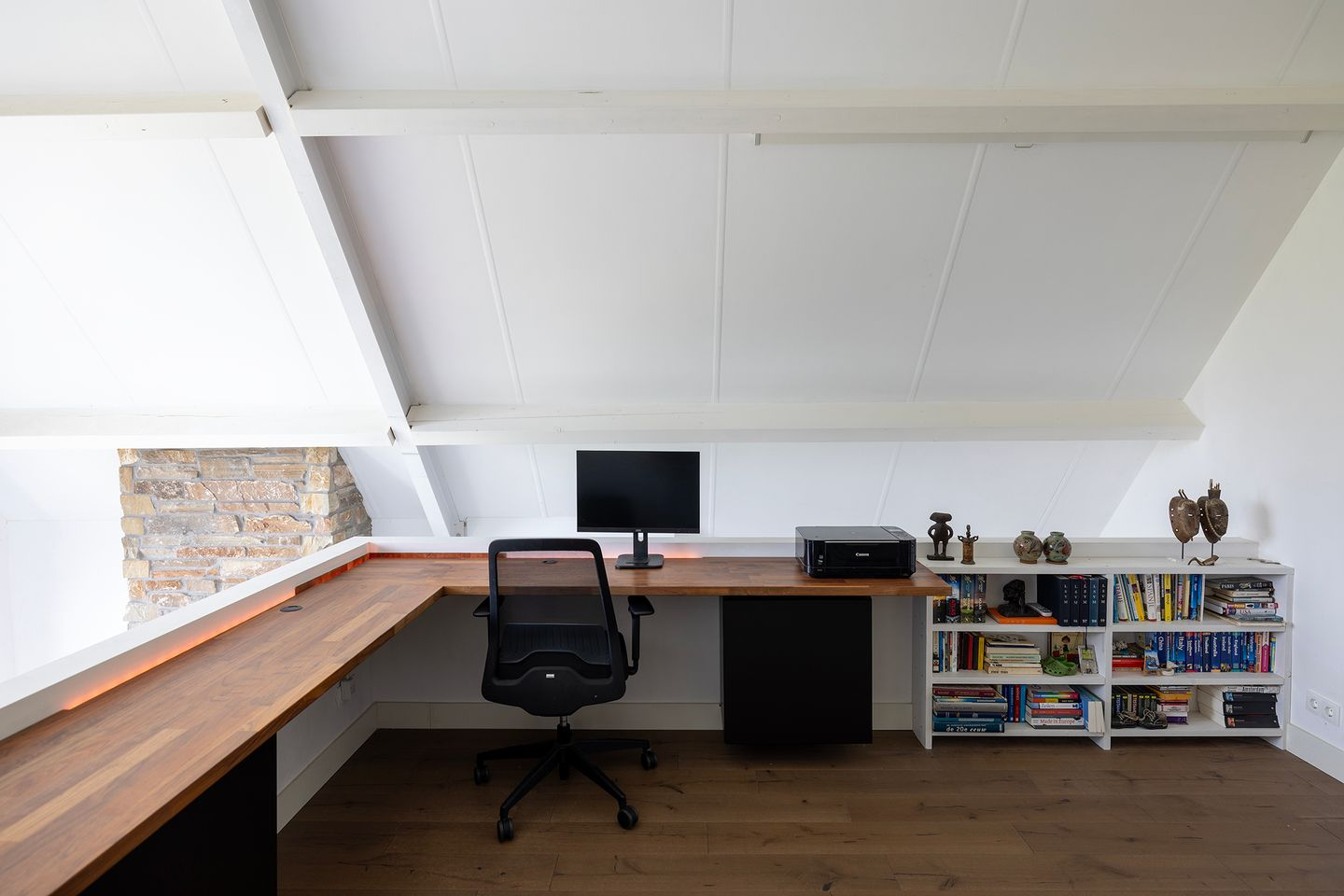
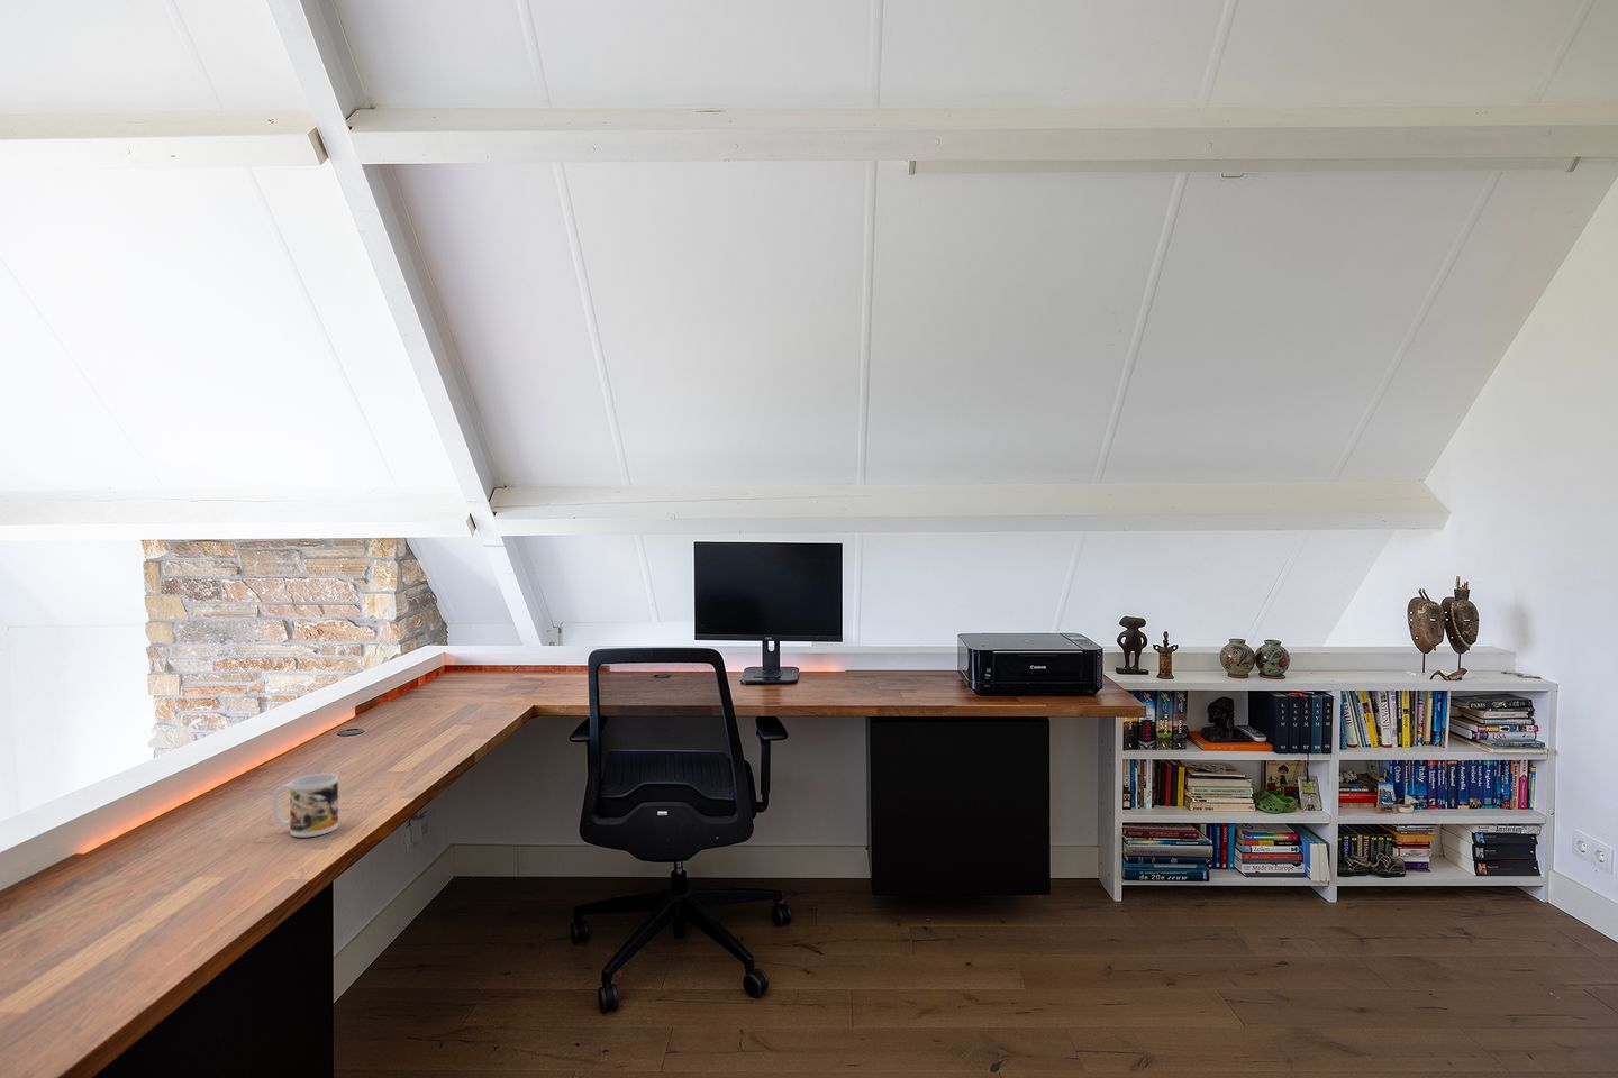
+ mug [271,772,339,837]
